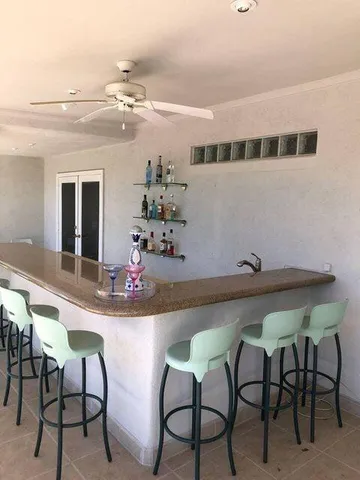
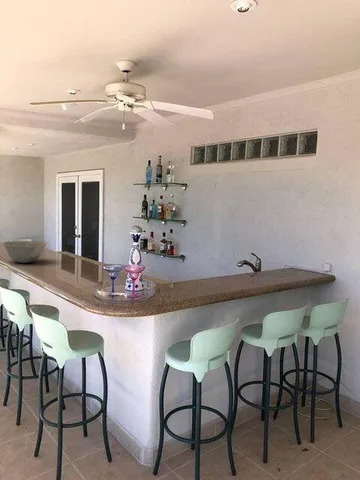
+ bowl [3,240,47,264]
